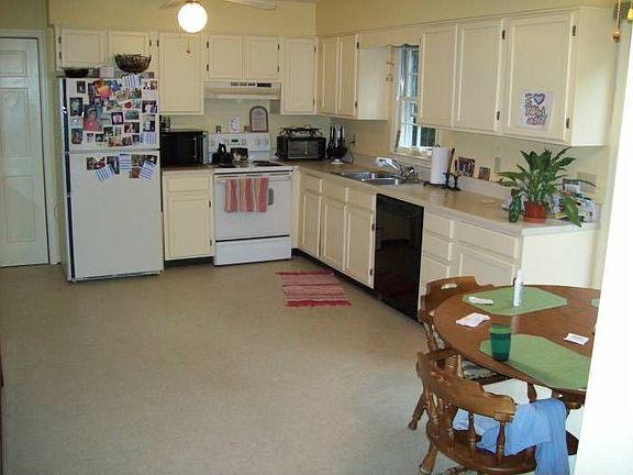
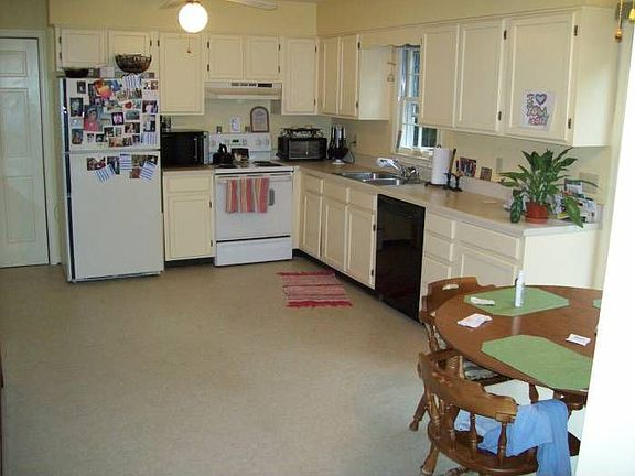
- cup [488,322,513,362]
